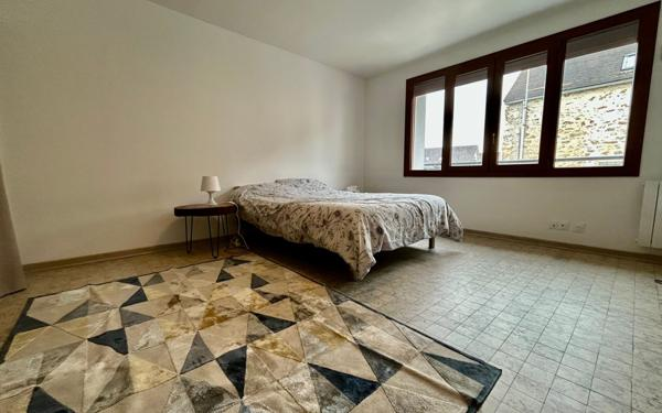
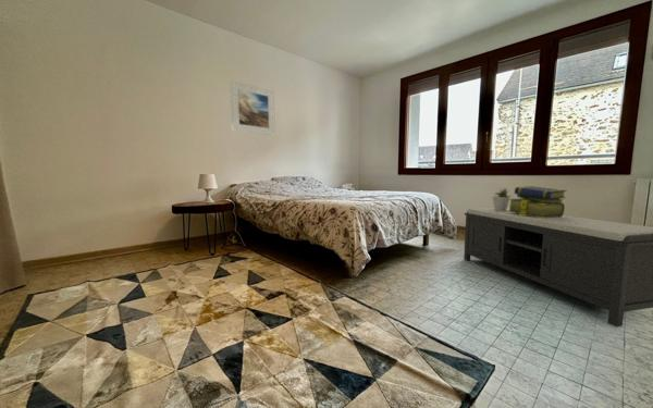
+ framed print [229,79,276,137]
+ bench [463,207,653,327]
+ potted plant [492,187,512,211]
+ stack of books [507,185,568,219]
